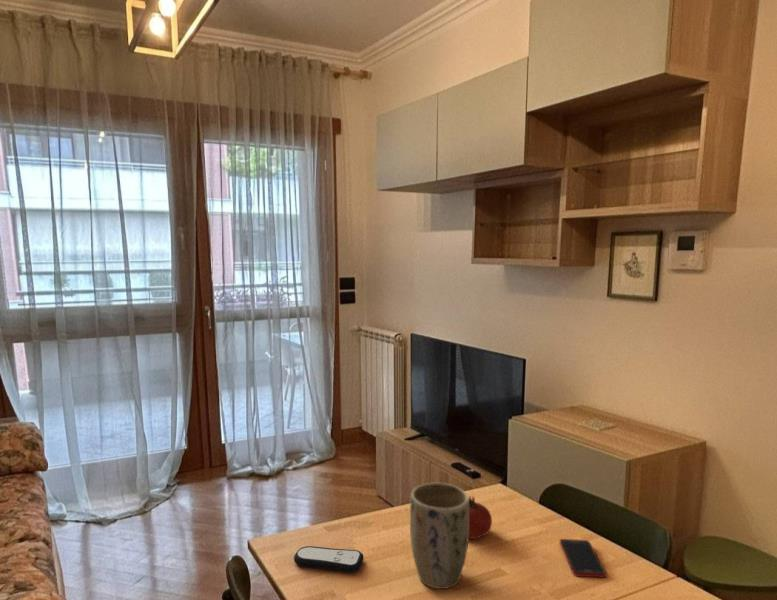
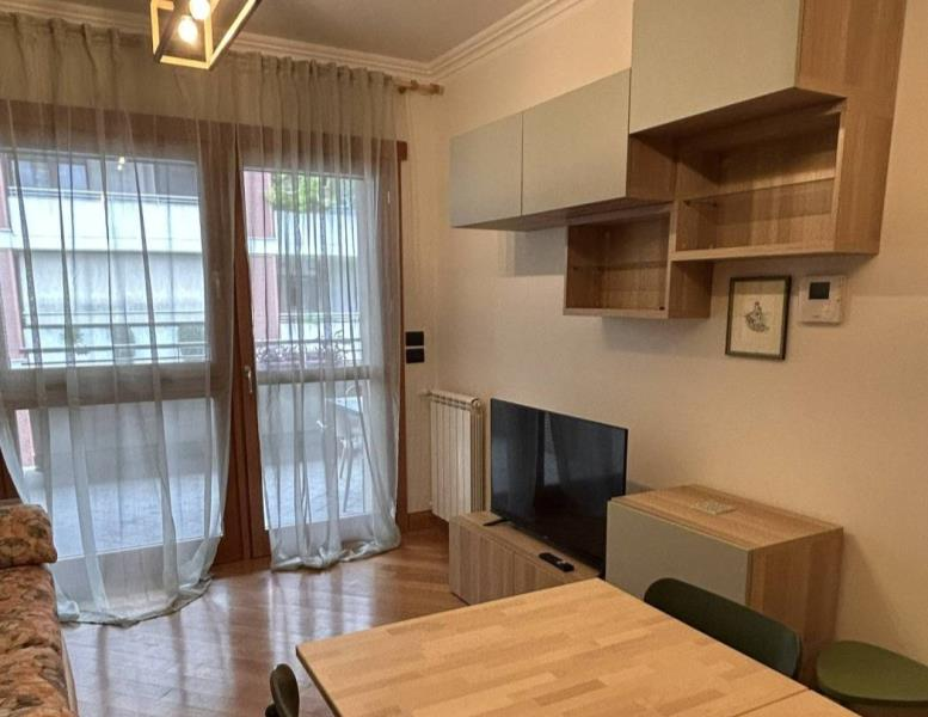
- remote control [293,545,365,574]
- plant pot [409,482,470,590]
- cell phone [559,538,607,578]
- fruit [468,495,493,540]
